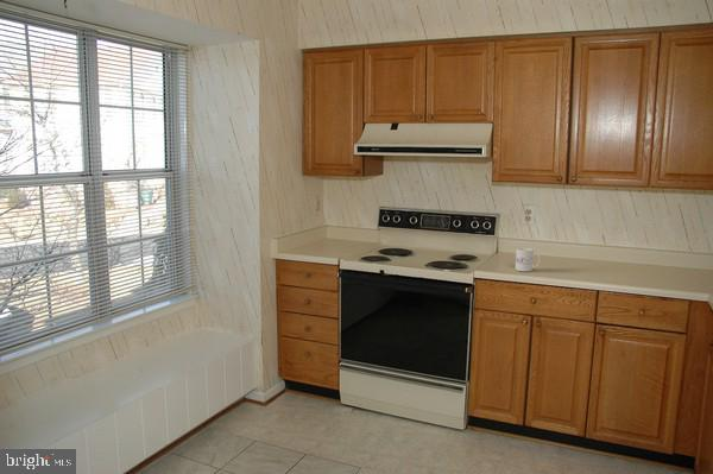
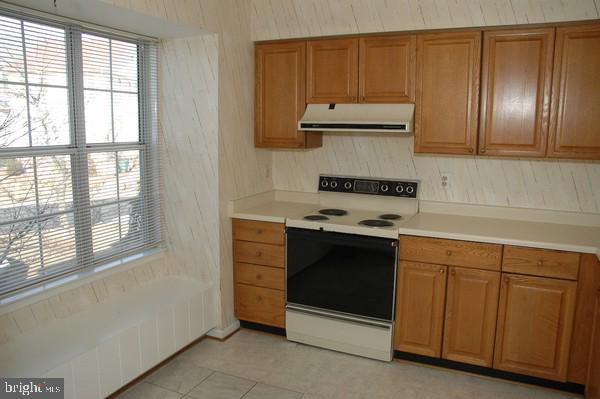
- mug [515,247,541,273]
